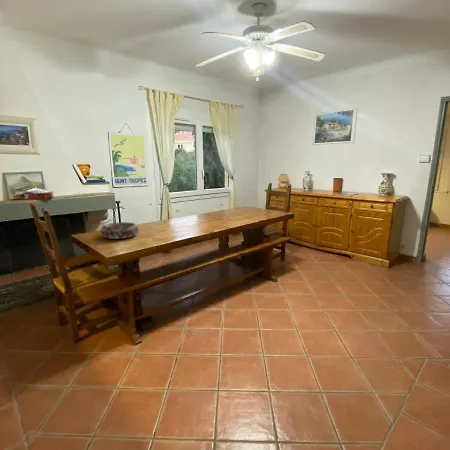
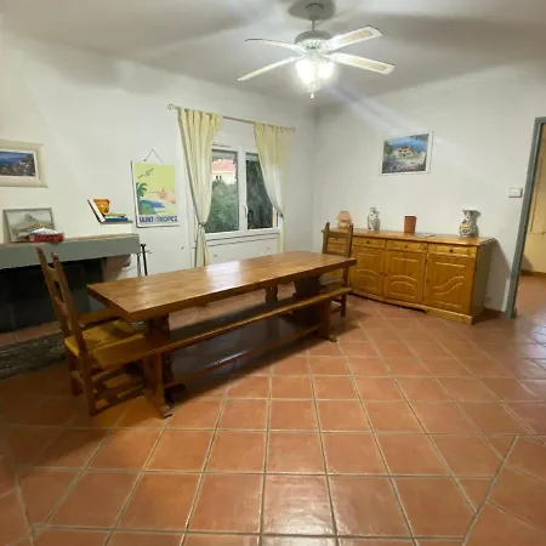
- decorative bowl [100,221,140,240]
